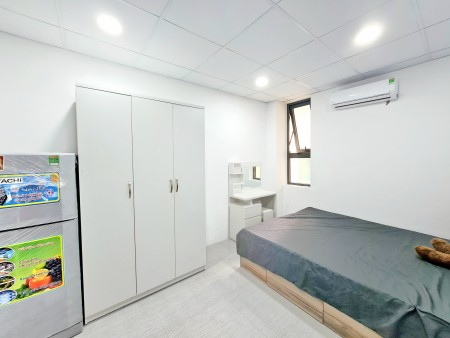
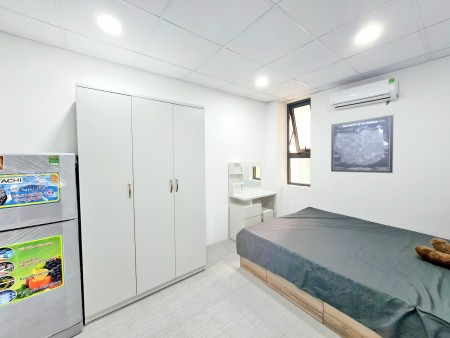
+ wall art [330,114,394,174]
